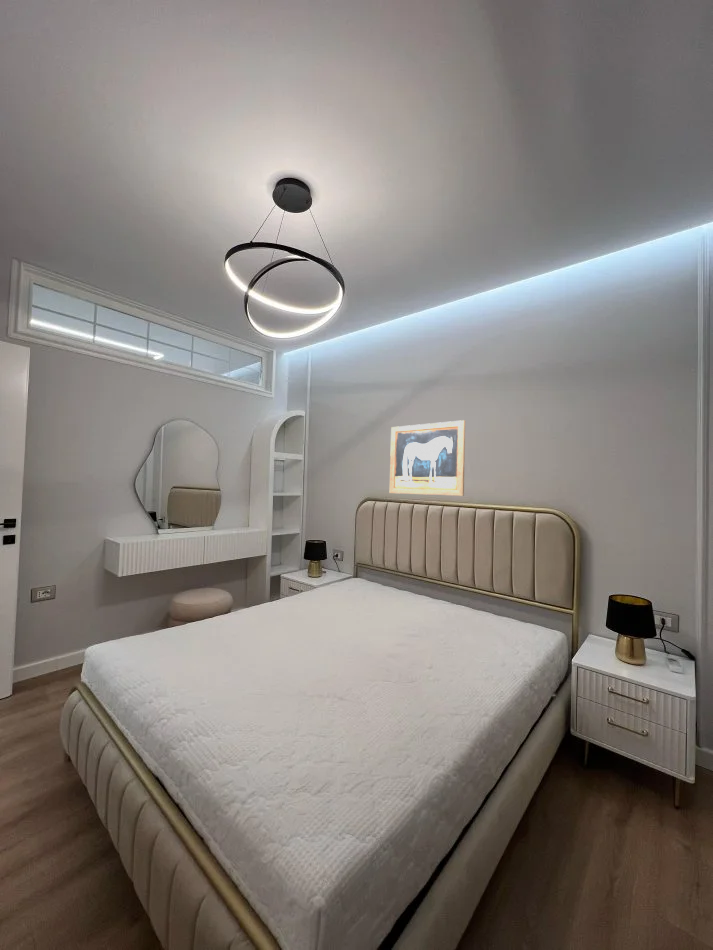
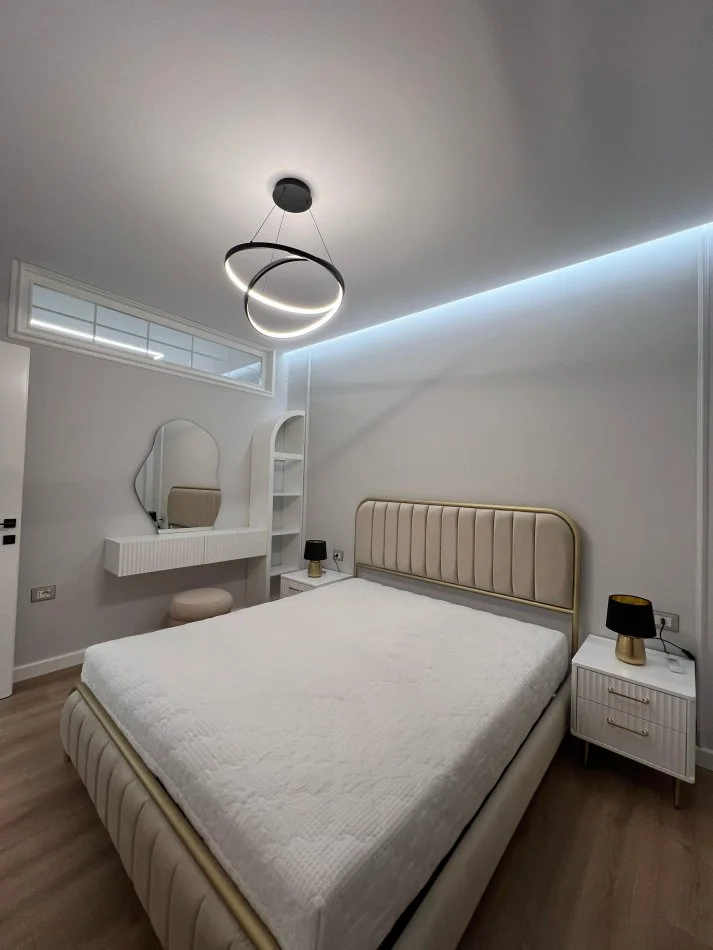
- wall art [389,419,466,497]
